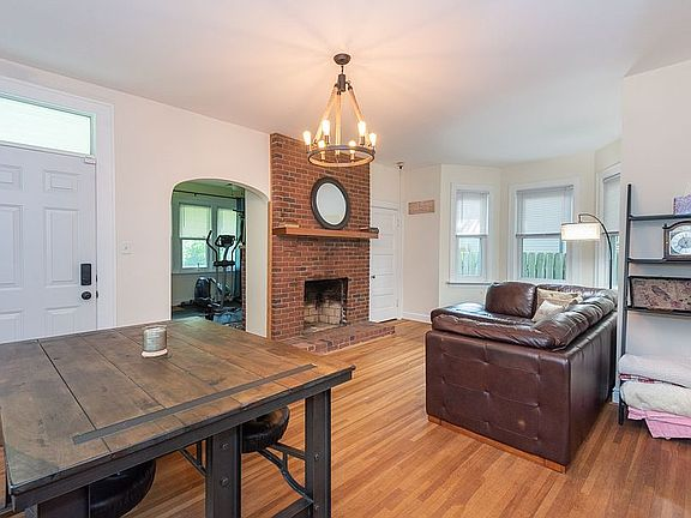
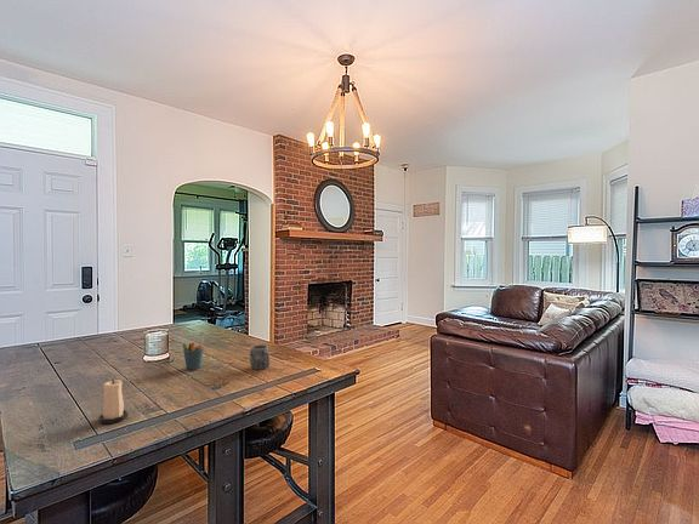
+ pen holder [182,336,205,371]
+ candle [98,377,129,425]
+ mug [249,343,271,371]
